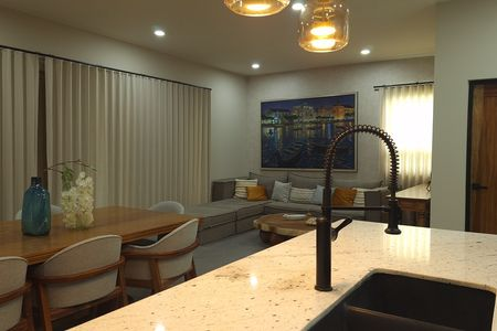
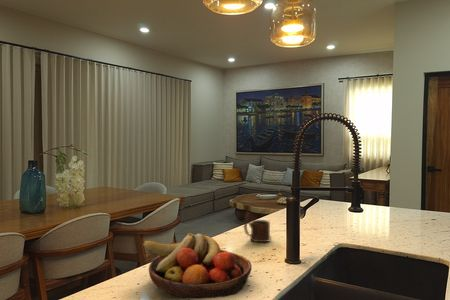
+ mug [243,218,271,243]
+ fruit bowl [142,232,252,299]
